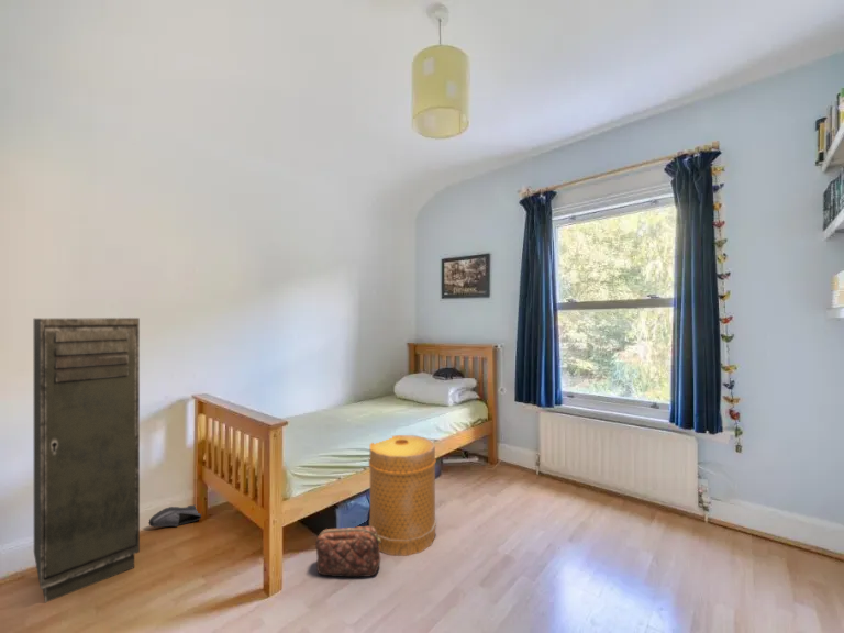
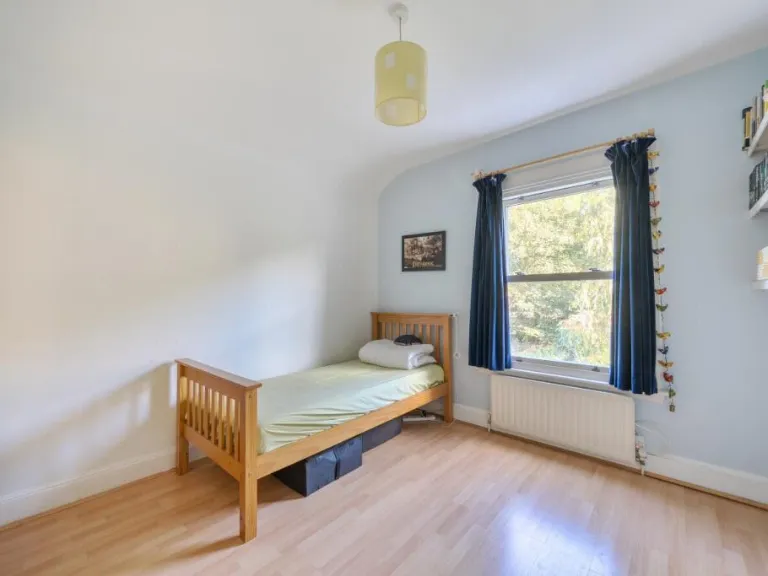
- storage cabinet [33,316,141,604]
- cosmetic bag [314,525,381,579]
- shoe [147,504,202,528]
- basket [368,434,437,557]
